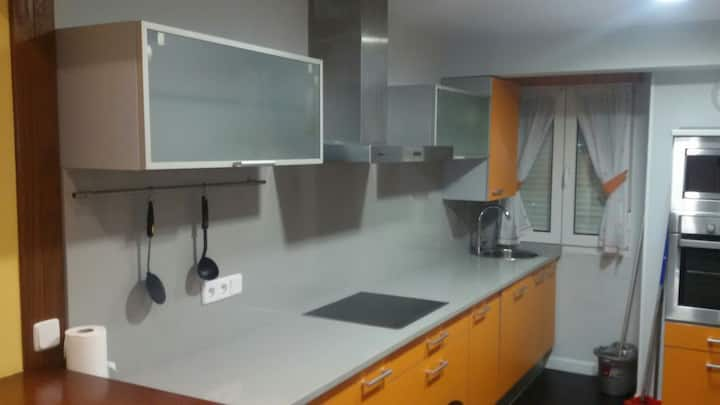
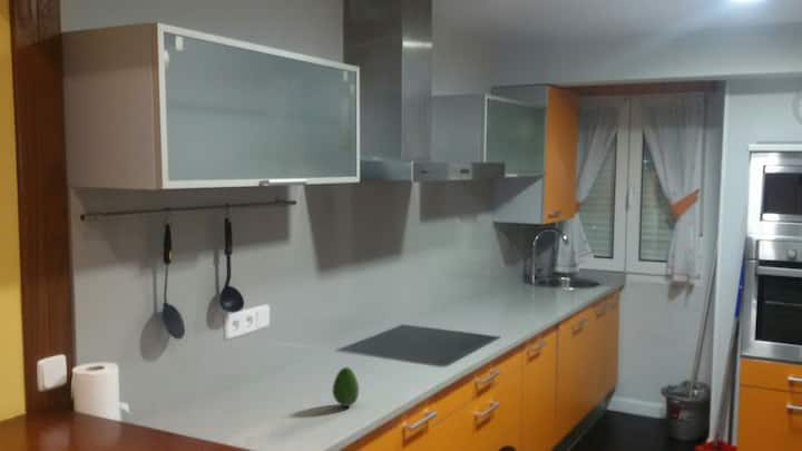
+ fruit [331,366,360,408]
